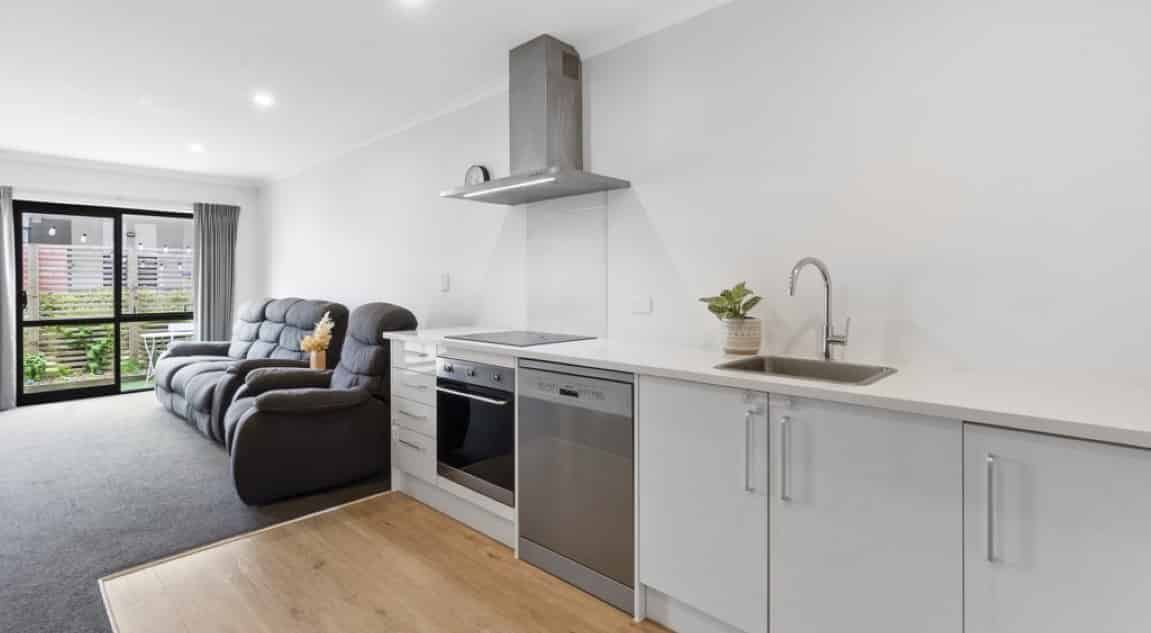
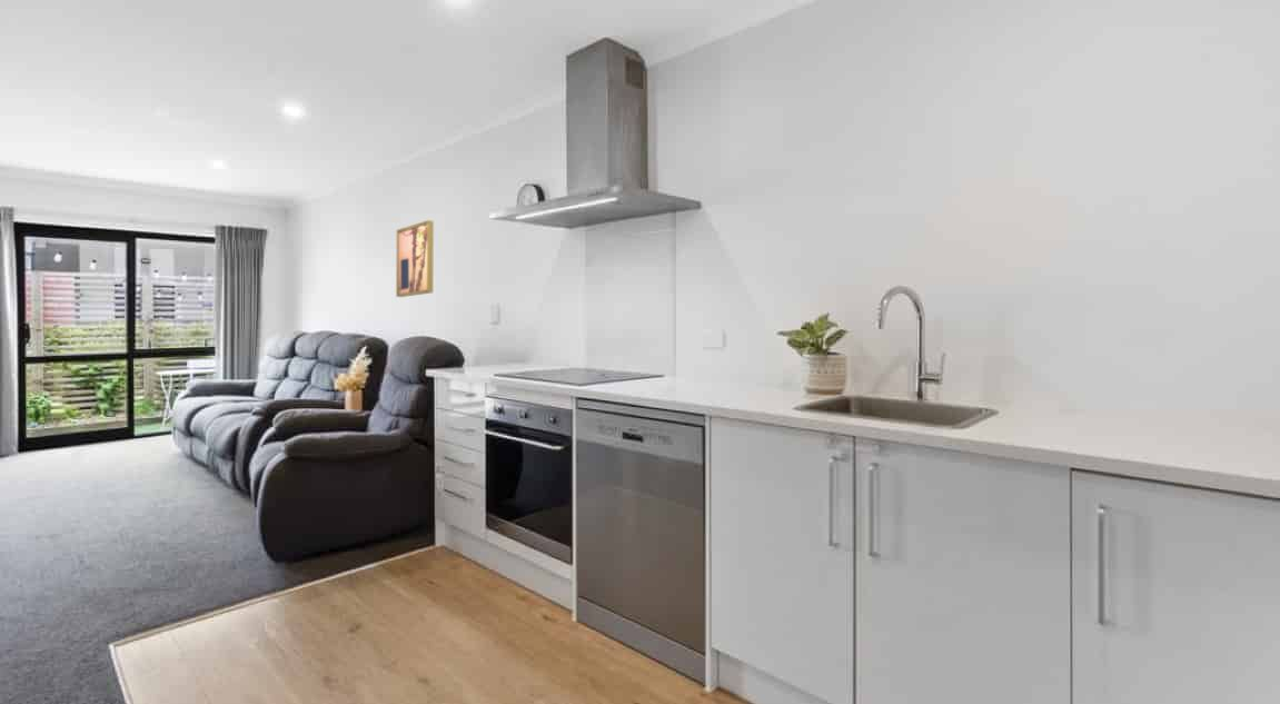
+ wall art [395,219,435,298]
